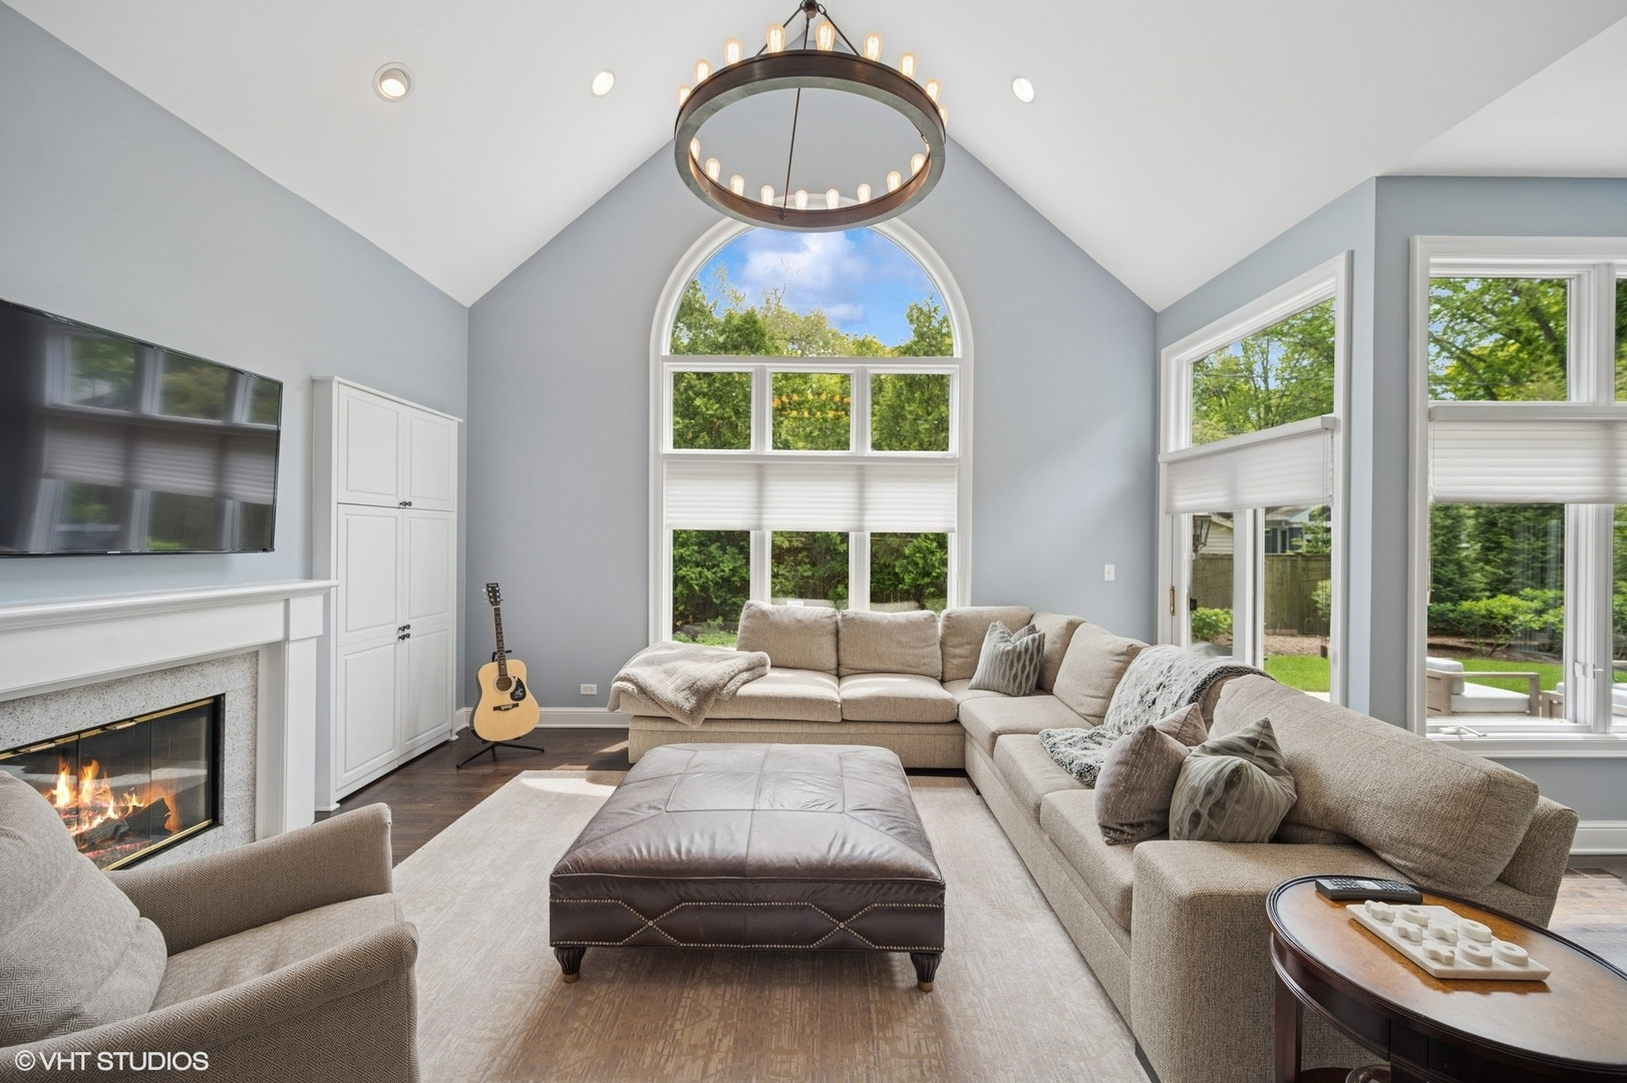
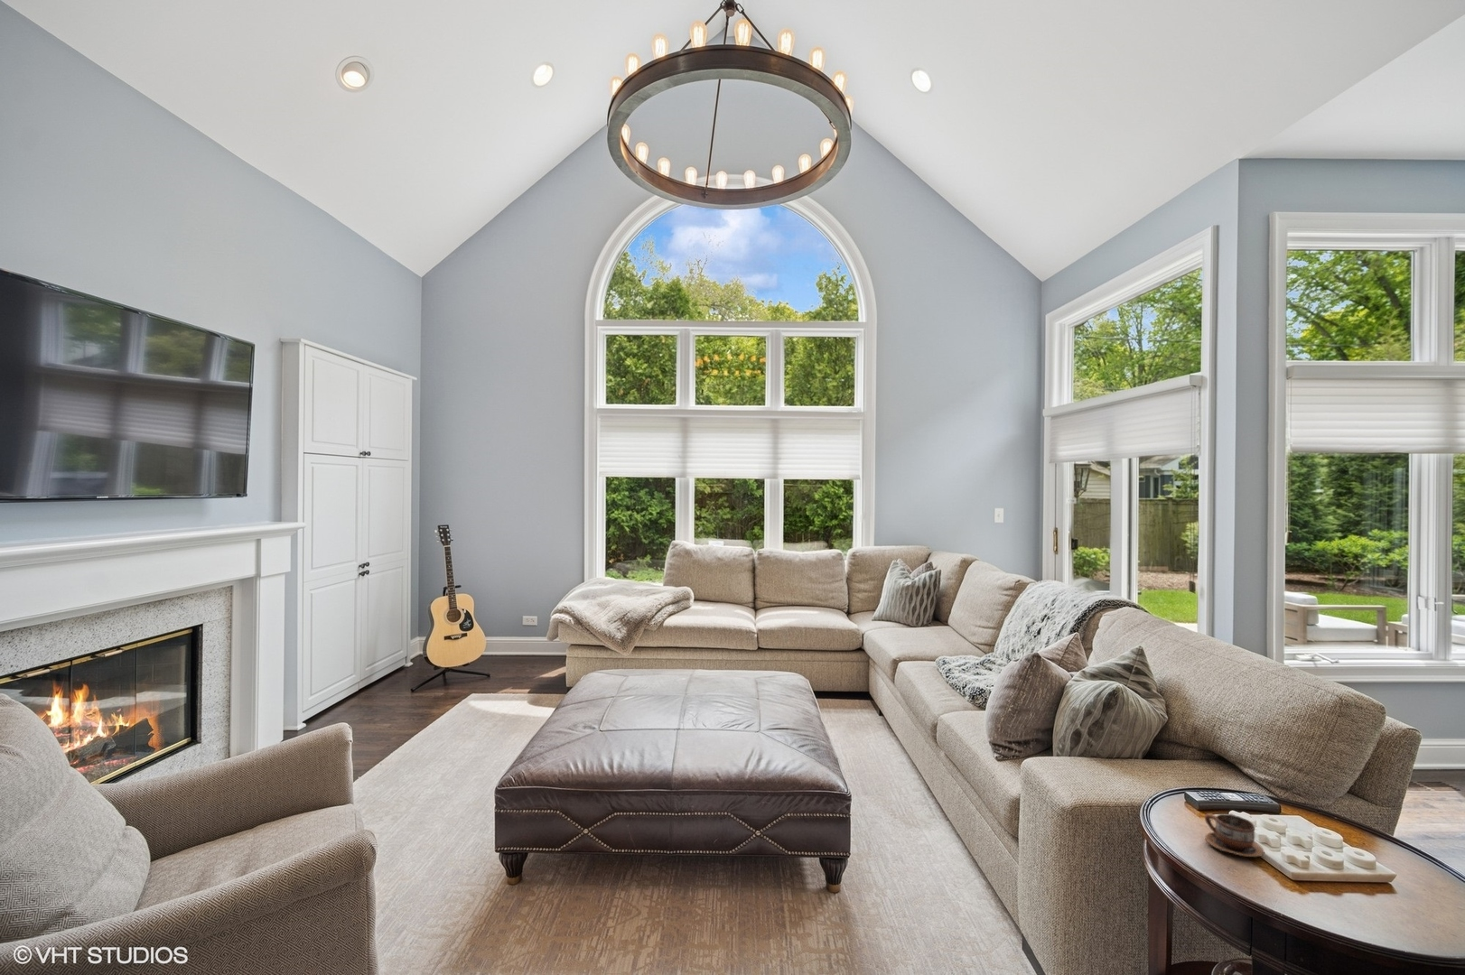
+ cup [1204,813,1266,857]
